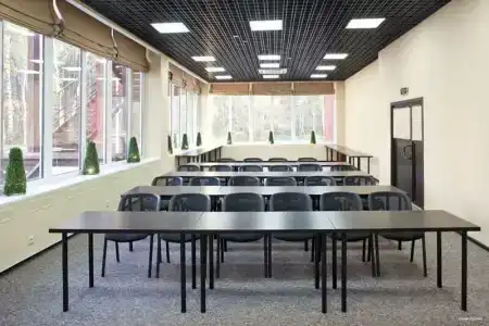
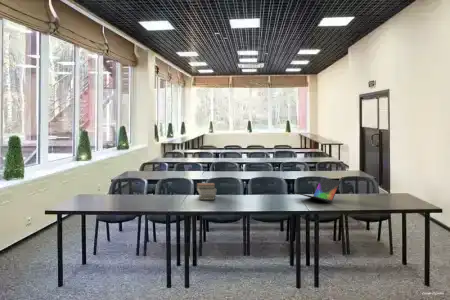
+ book stack [196,182,217,201]
+ laptop [293,177,342,203]
